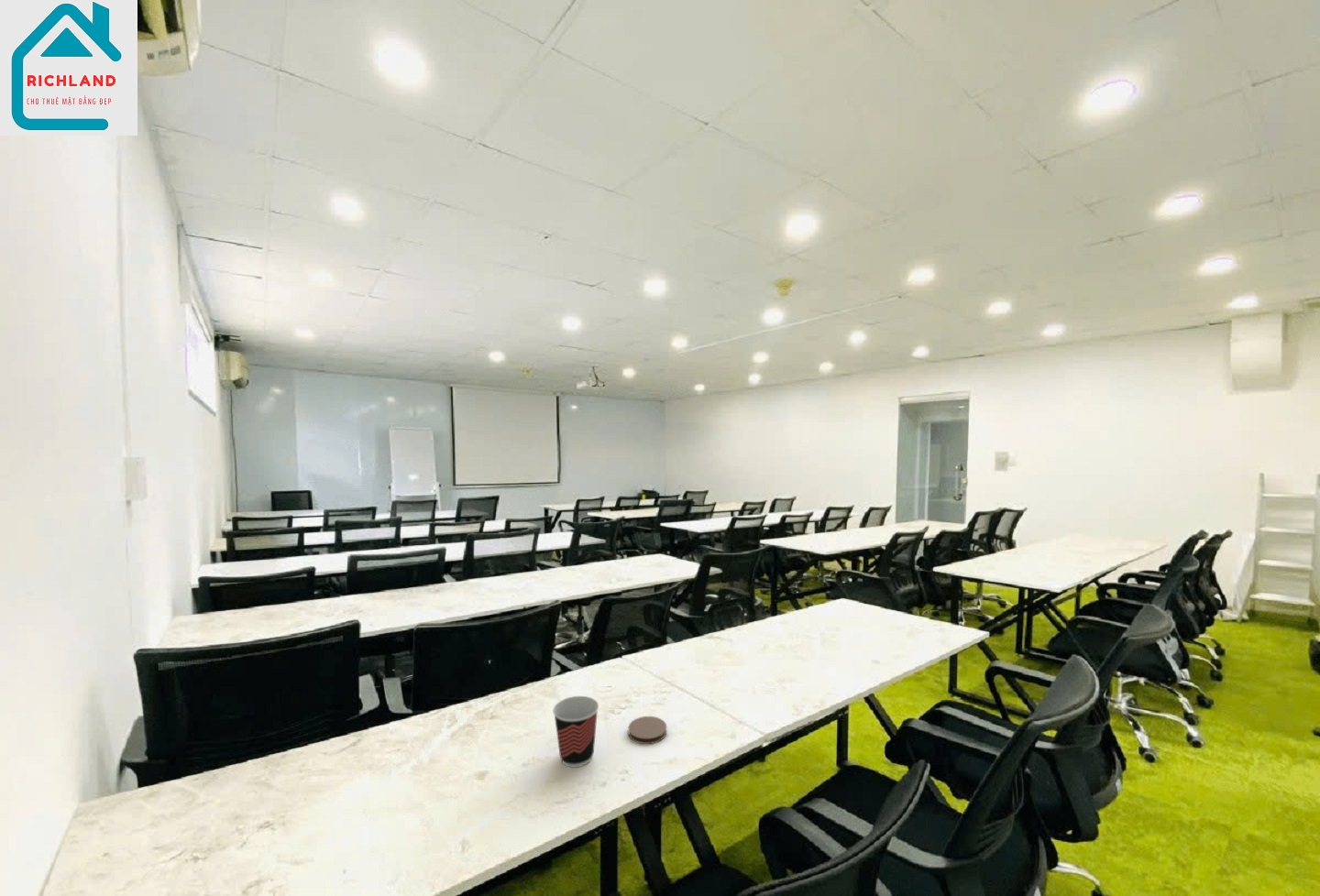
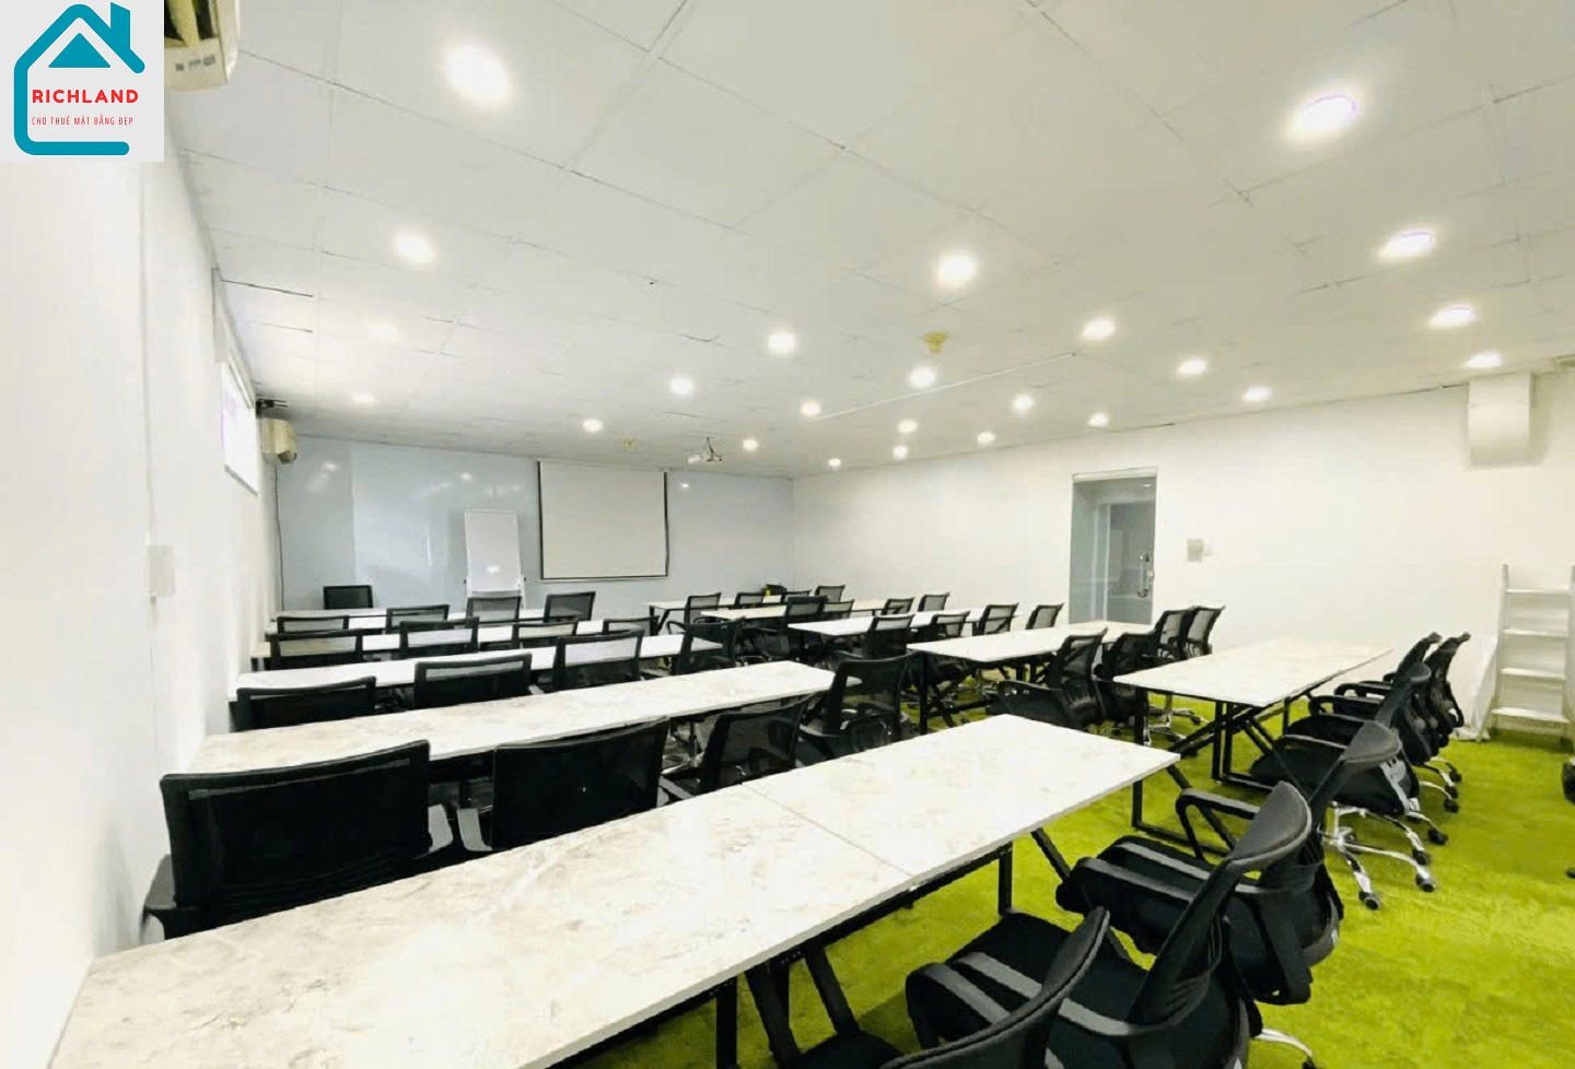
- cup [552,695,600,769]
- coaster [627,716,667,745]
